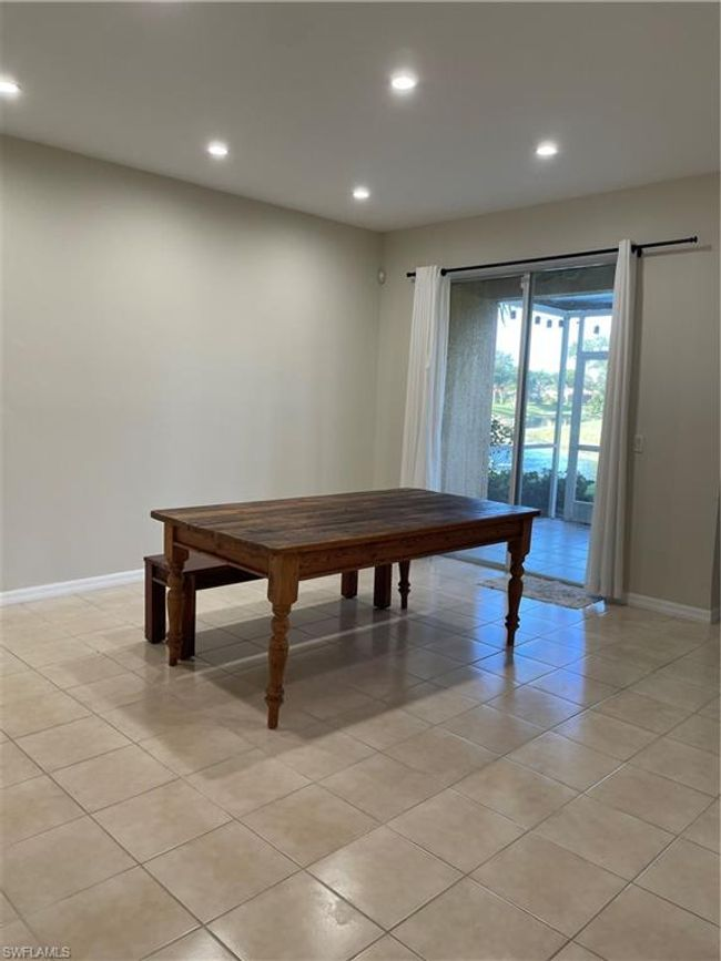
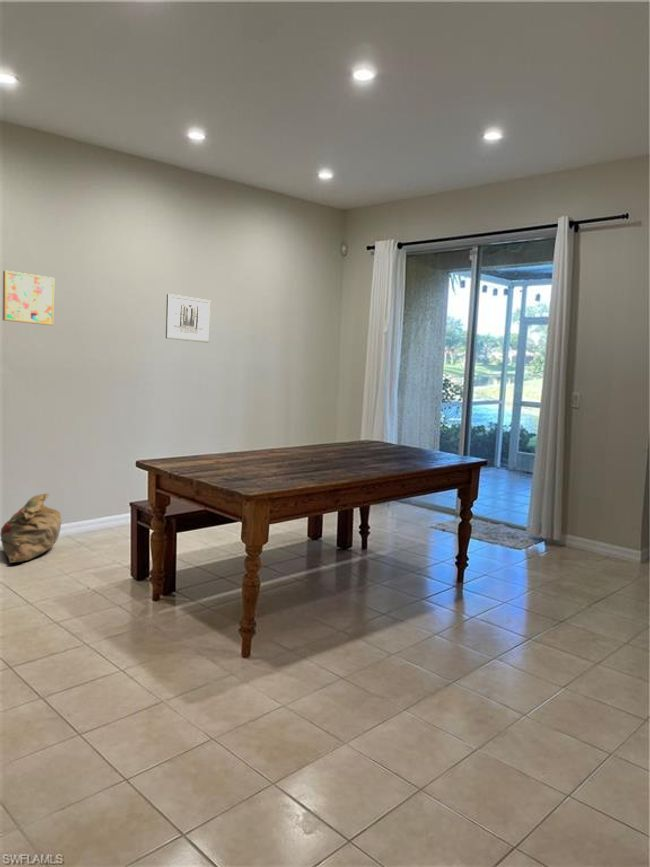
+ bag [0,493,63,564]
+ wall art [2,270,55,326]
+ wall art [165,293,212,344]
